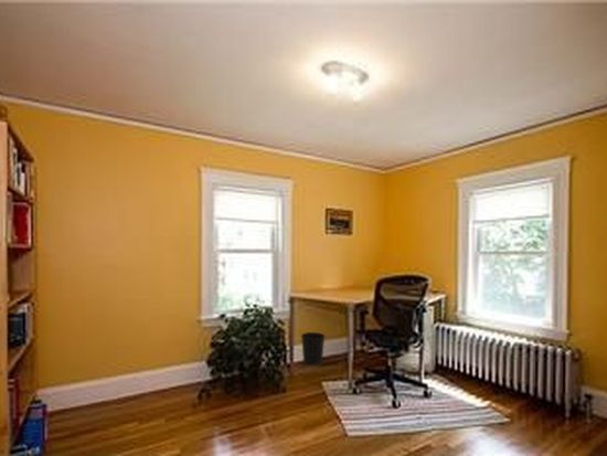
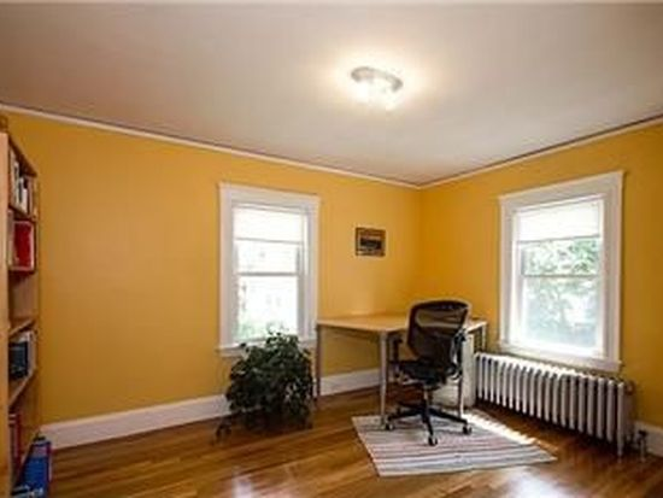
- wastebasket [300,331,326,367]
